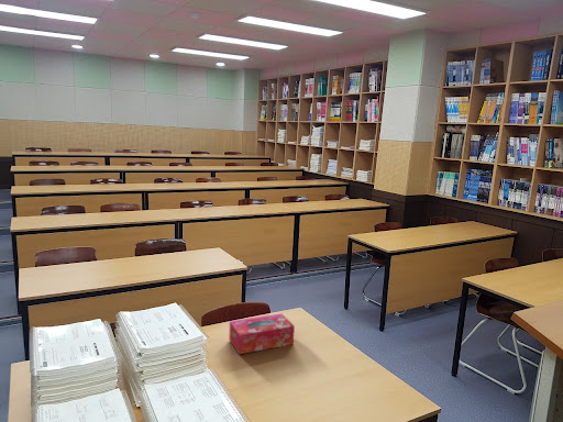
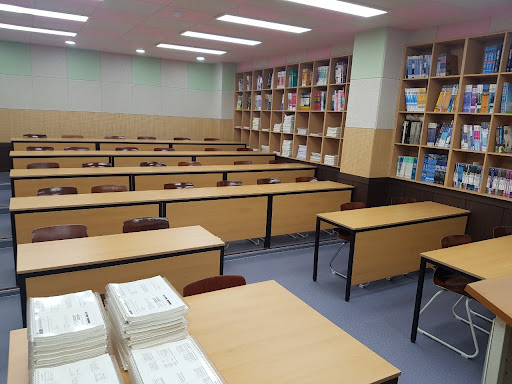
- tissue box [228,313,296,355]
